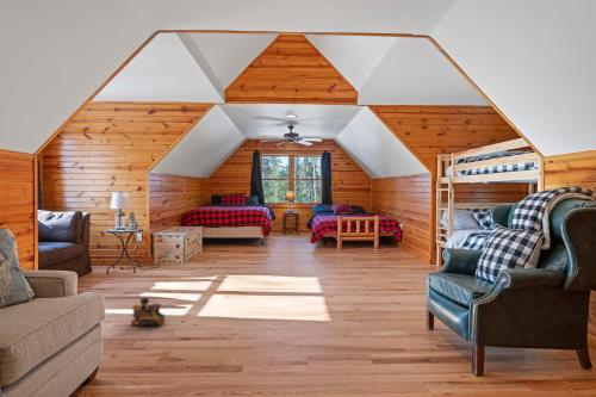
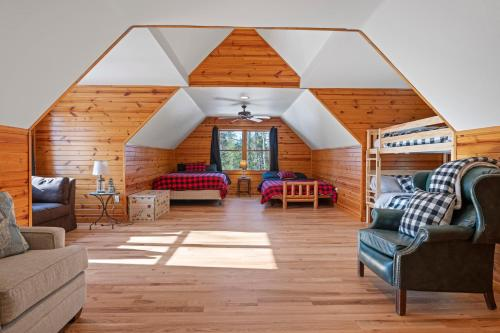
- toy train [130,297,167,328]
